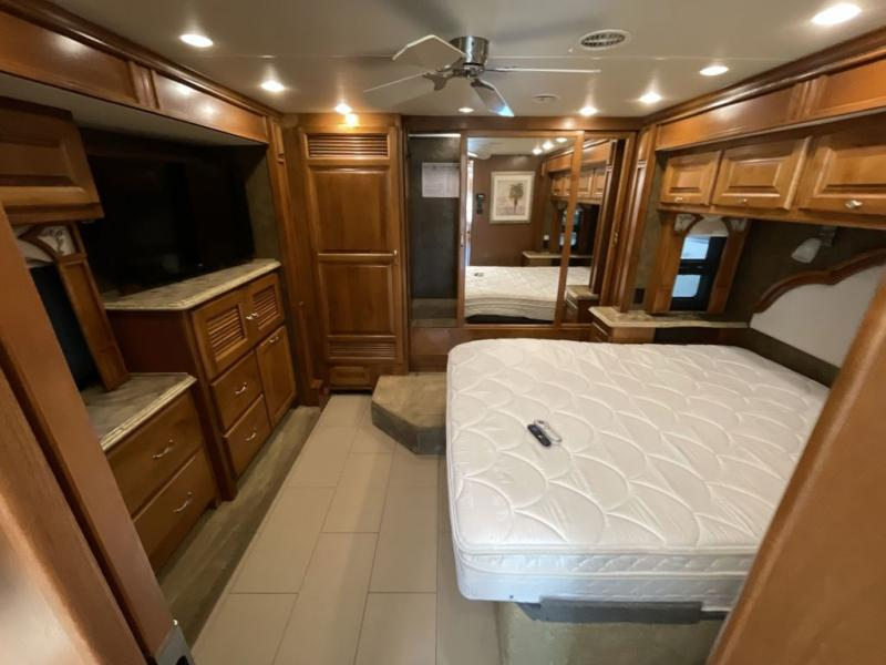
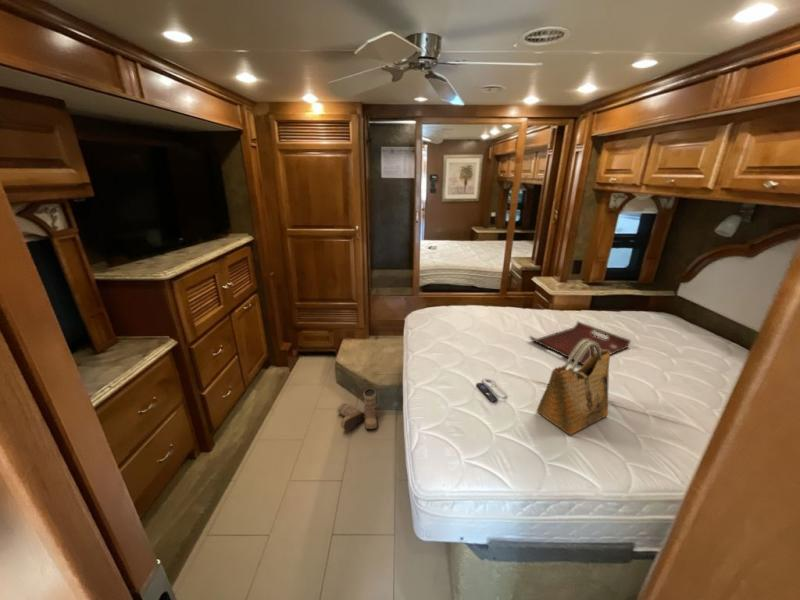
+ grocery bag [535,340,611,436]
+ serving tray [529,320,632,366]
+ boots [335,388,378,431]
